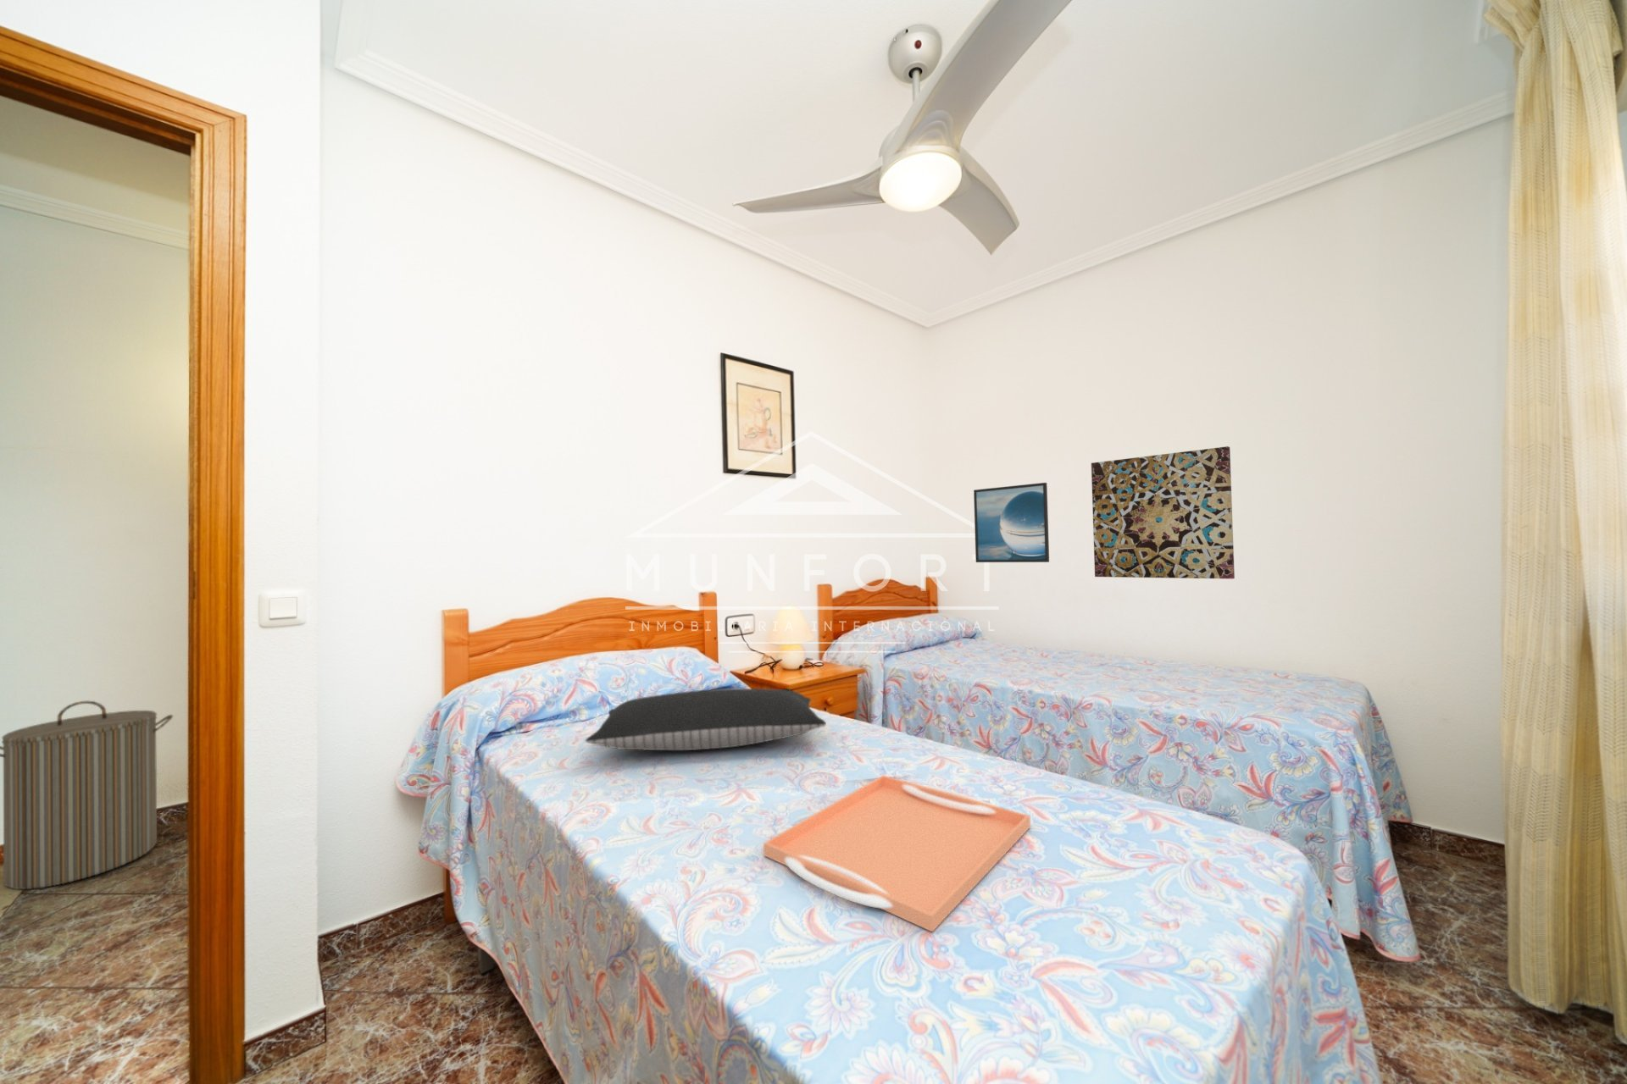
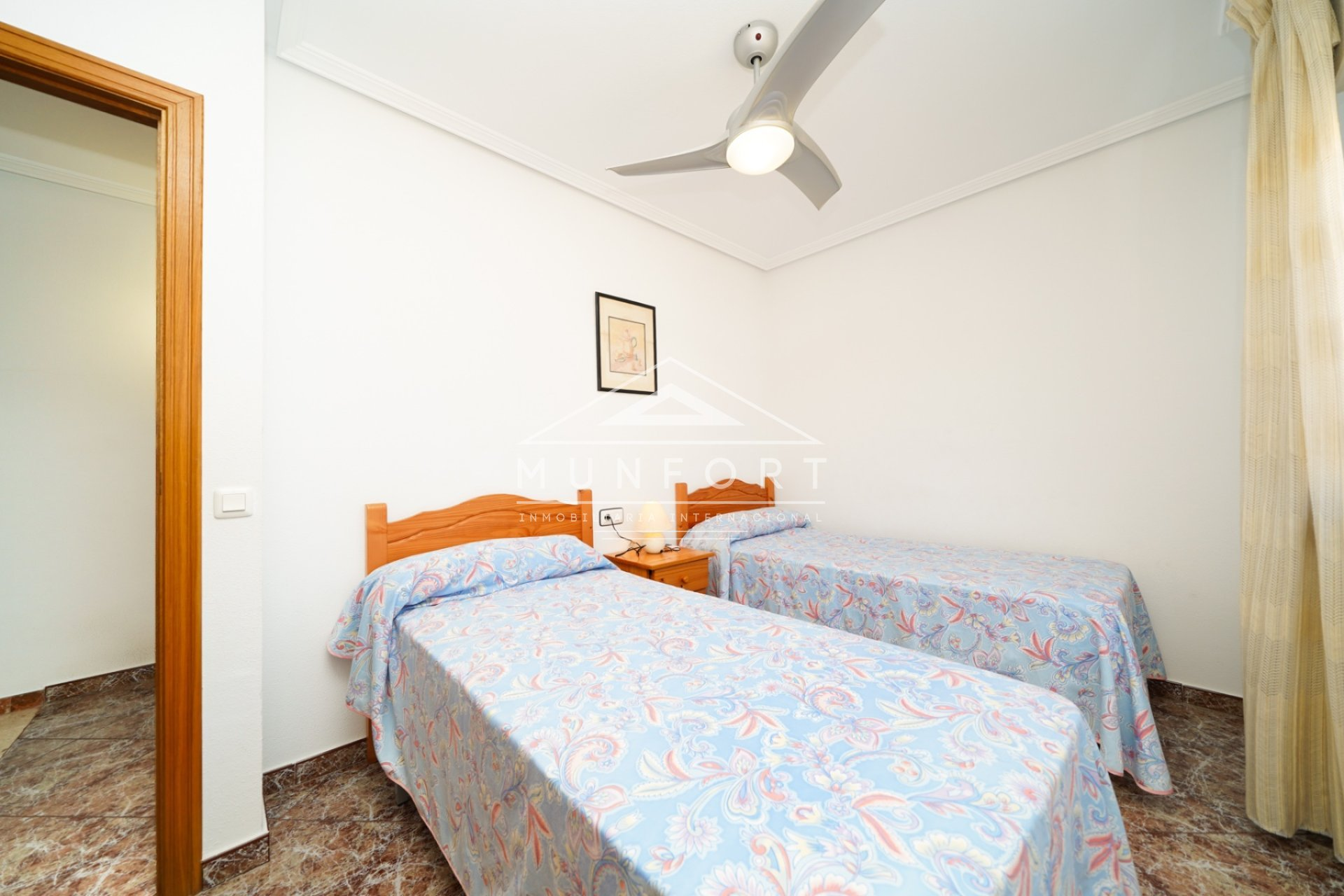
- wall art [1091,445,1236,580]
- pillow [585,687,827,751]
- laundry hamper [0,700,174,890]
- serving tray [763,774,1031,933]
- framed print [973,482,1050,563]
